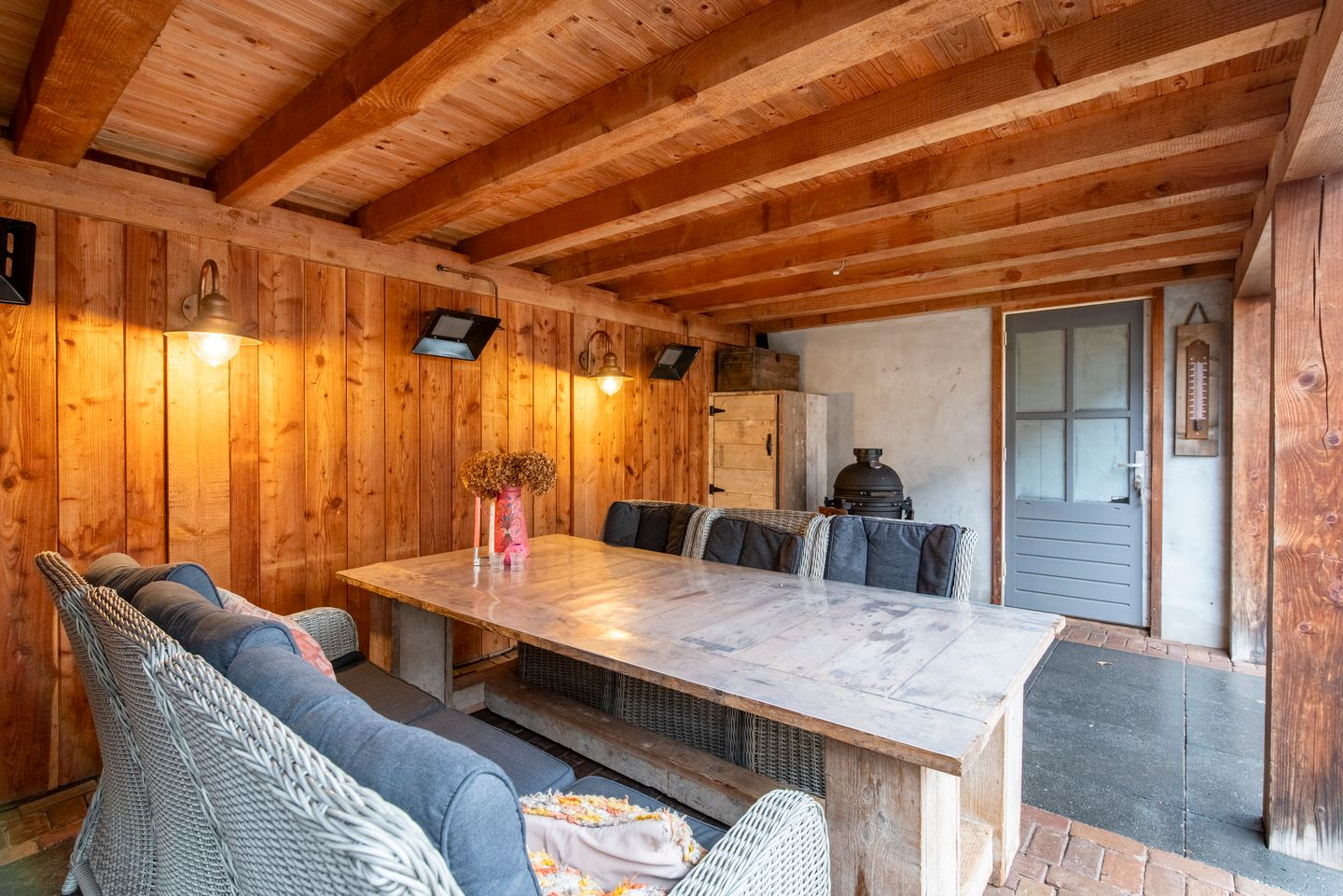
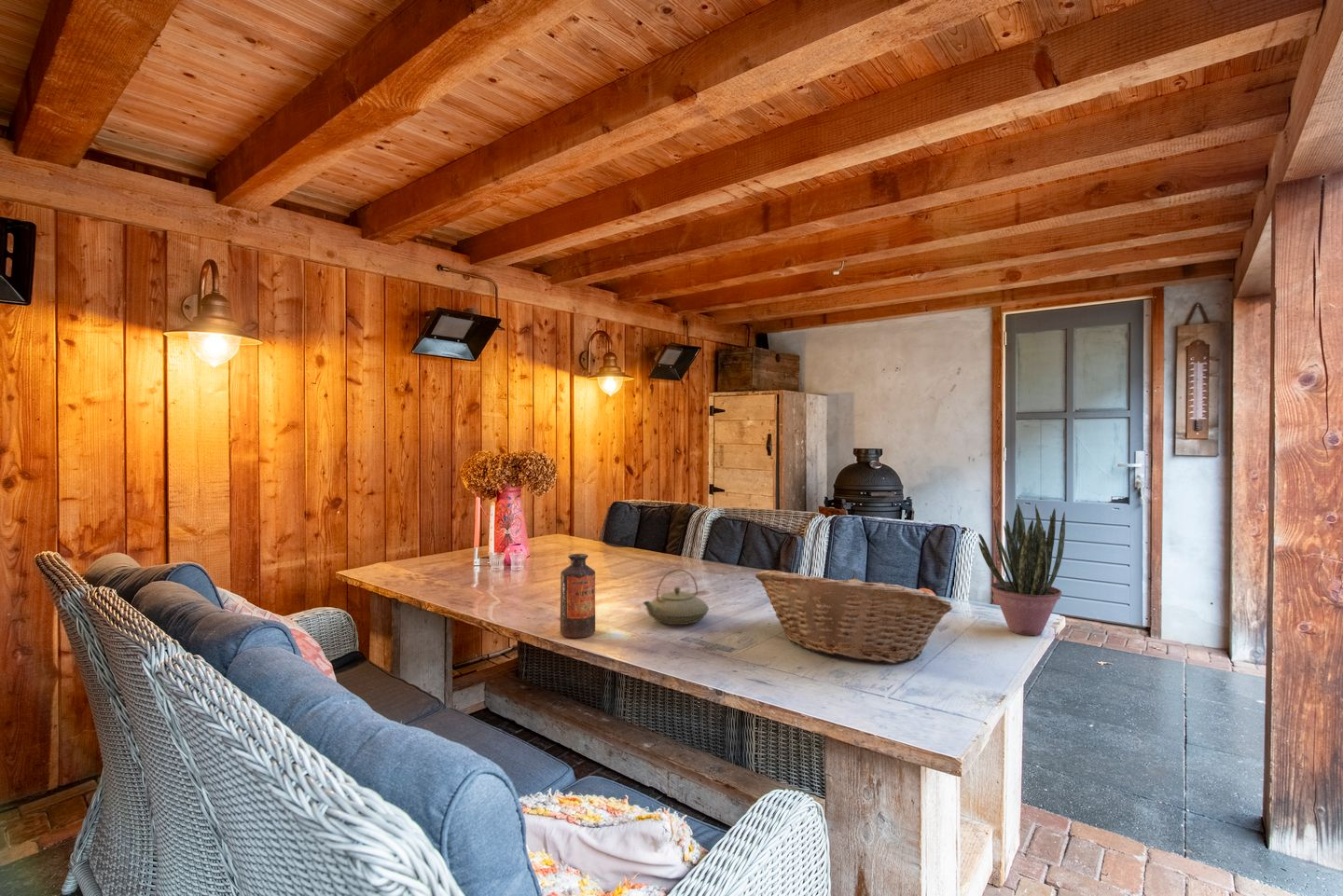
+ potted plant [977,503,1066,636]
+ teapot [643,569,710,626]
+ fruit basket [755,570,953,664]
+ bottle [560,553,596,639]
